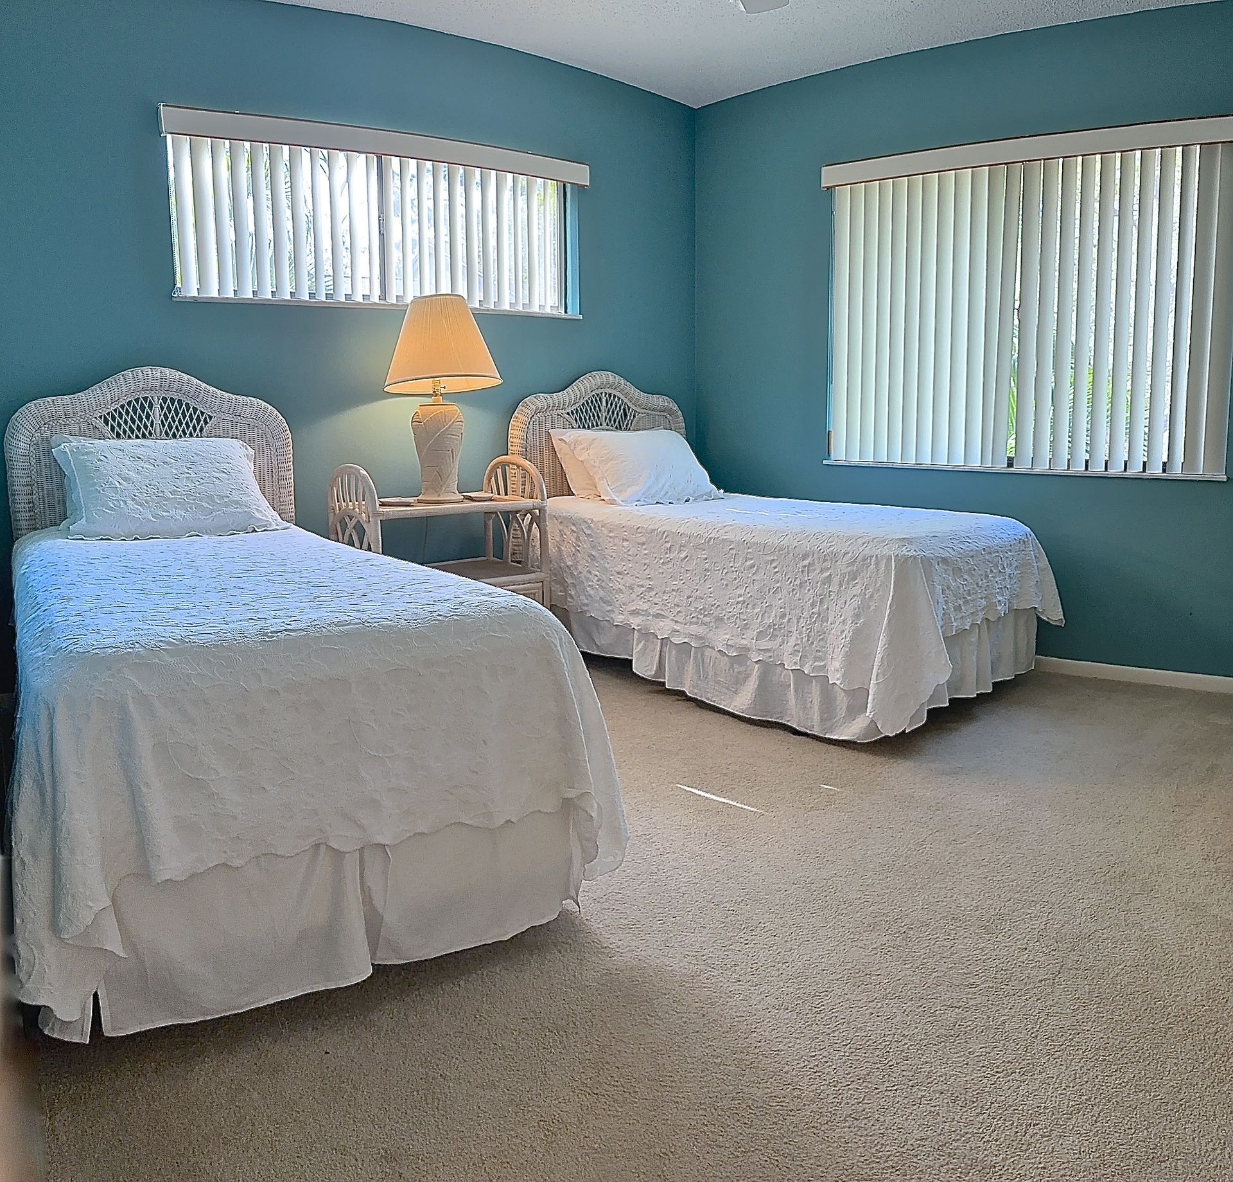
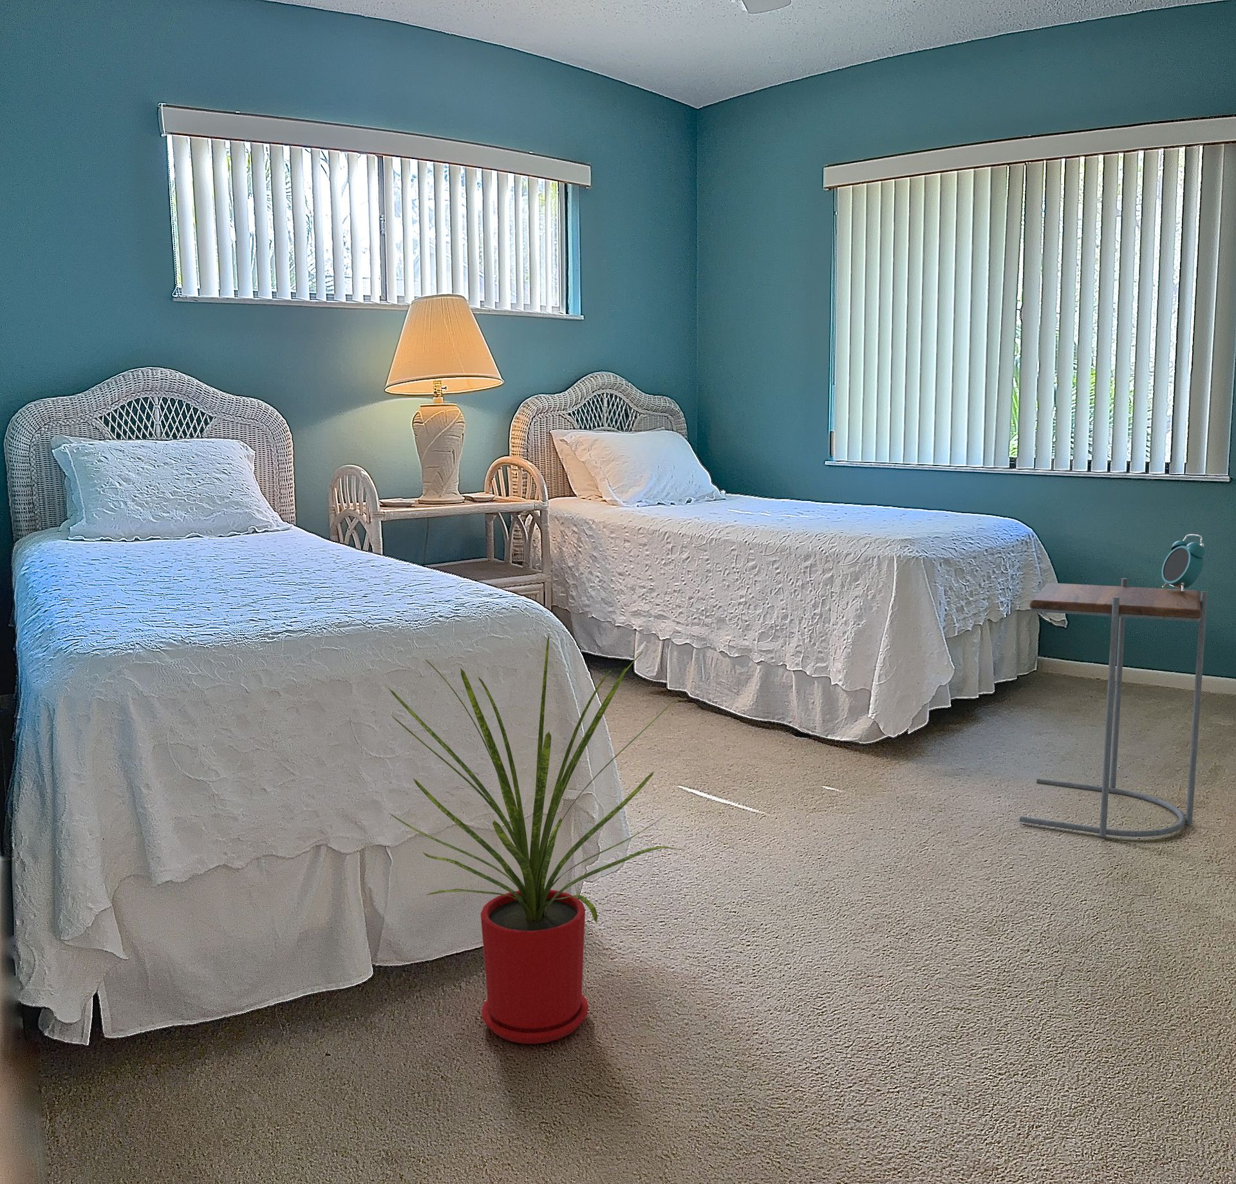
+ alarm clock [1161,534,1206,593]
+ side table [1019,577,1208,838]
+ house plant [387,634,684,1044]
